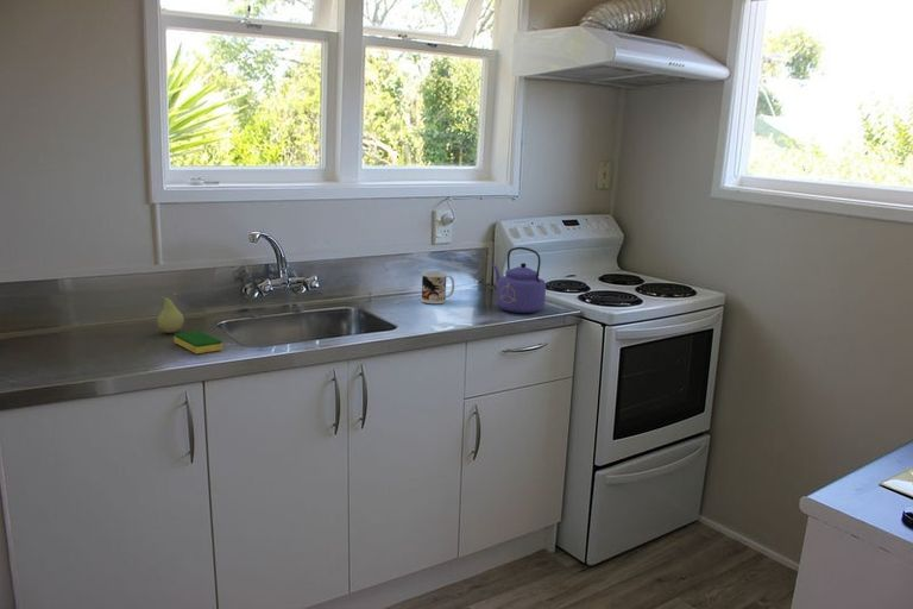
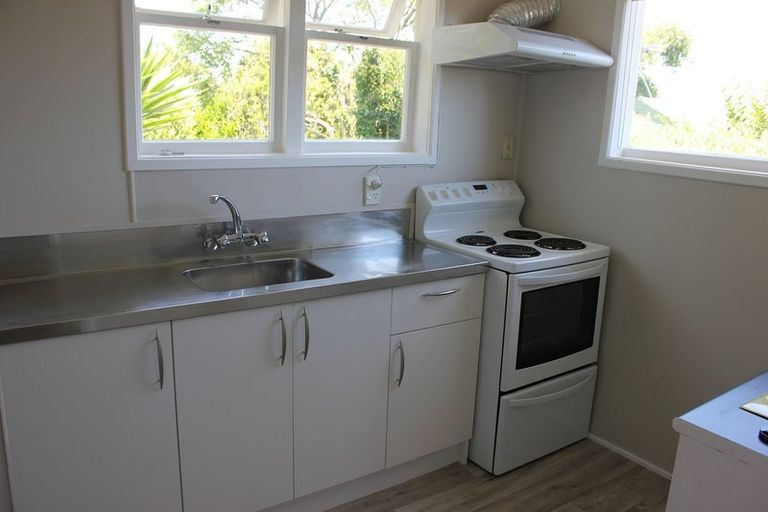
- fruit [156,294,185,334]
- kettle [491,246,547,314]
- dish sponge [174,329,223,354]
- mug [421,270,455,304]
